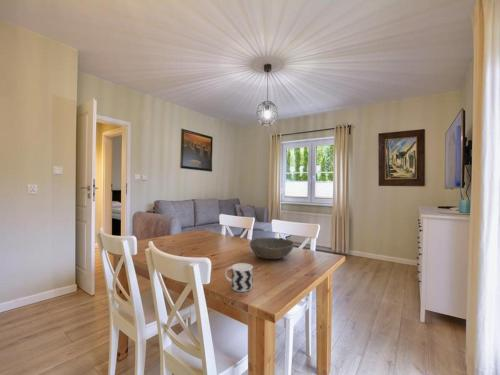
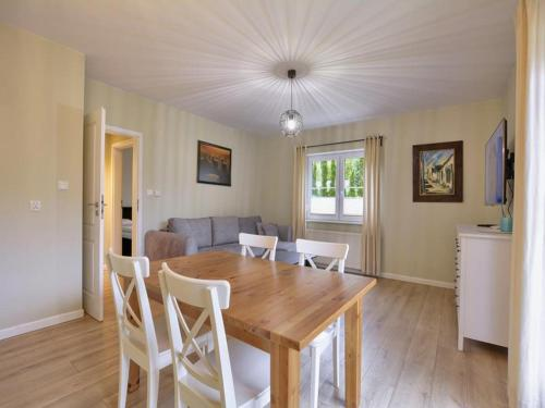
- bowl [248,237,295,260]
- cup [224,262,254,293]
